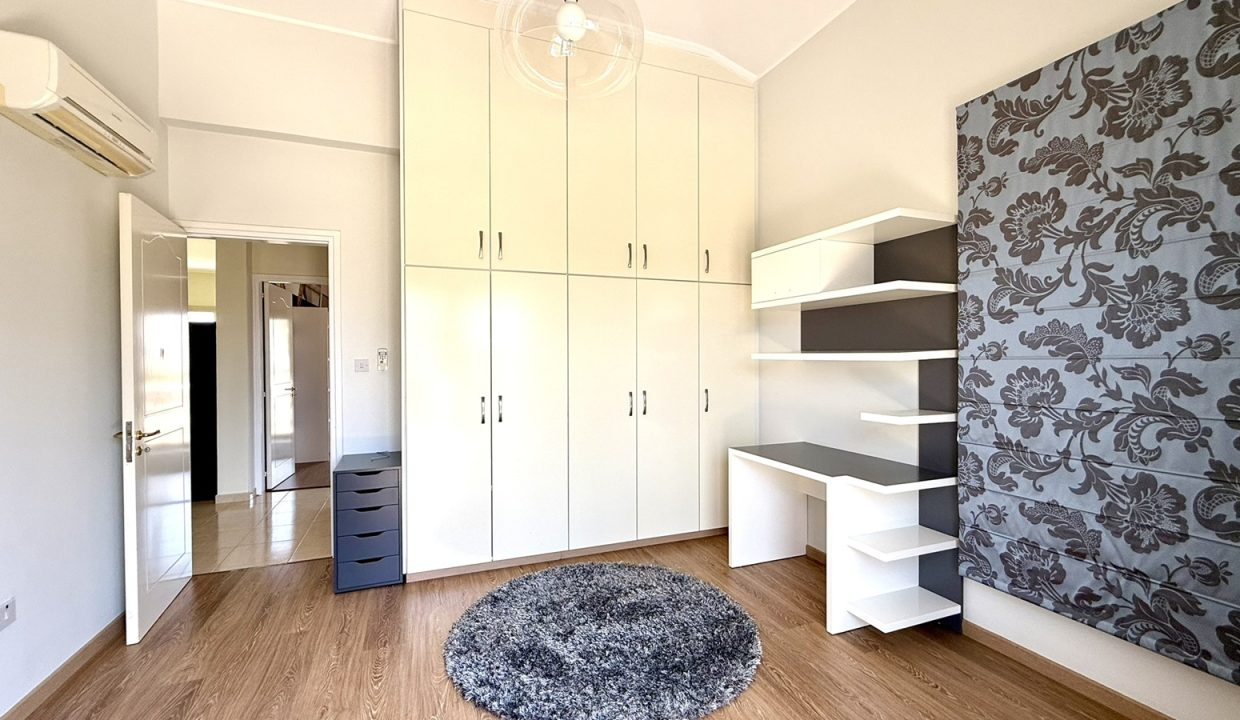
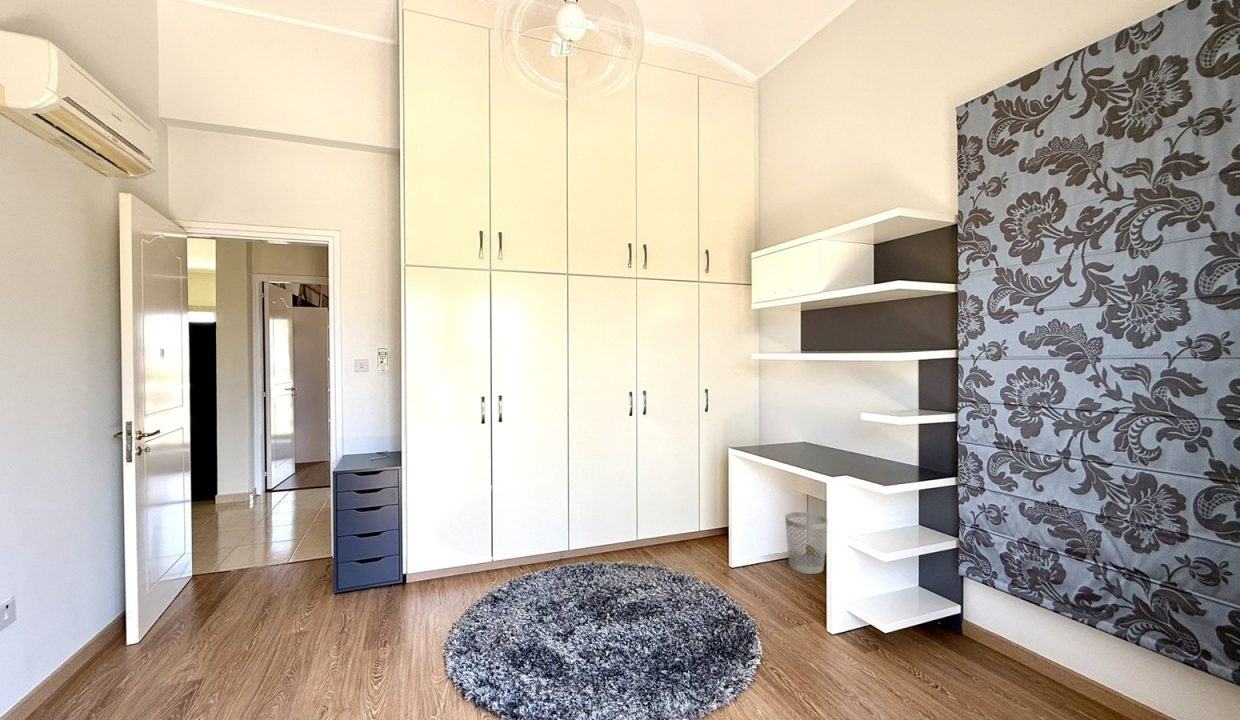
+ wastebasket [784,511,827,575]
